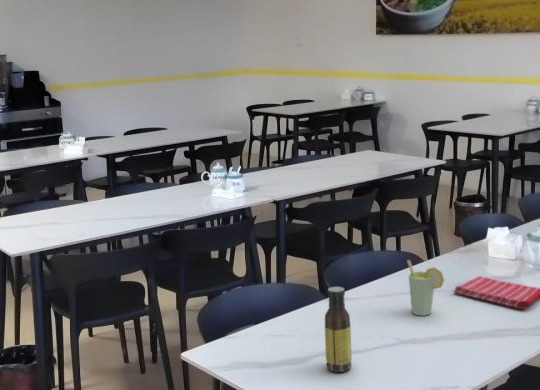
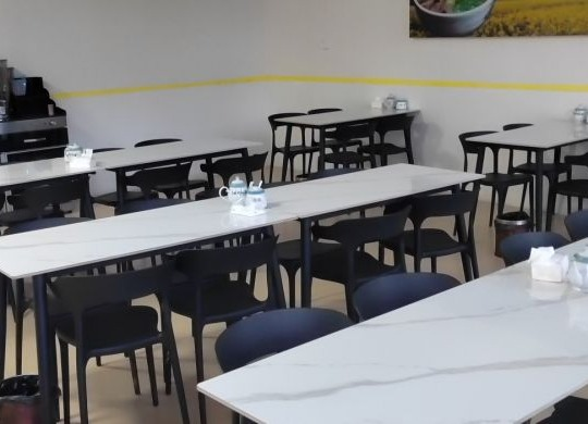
- sauce bottle [324,286,353,373]
- dish towel [452,275,540,310]
- cup [406,259,445,317]
